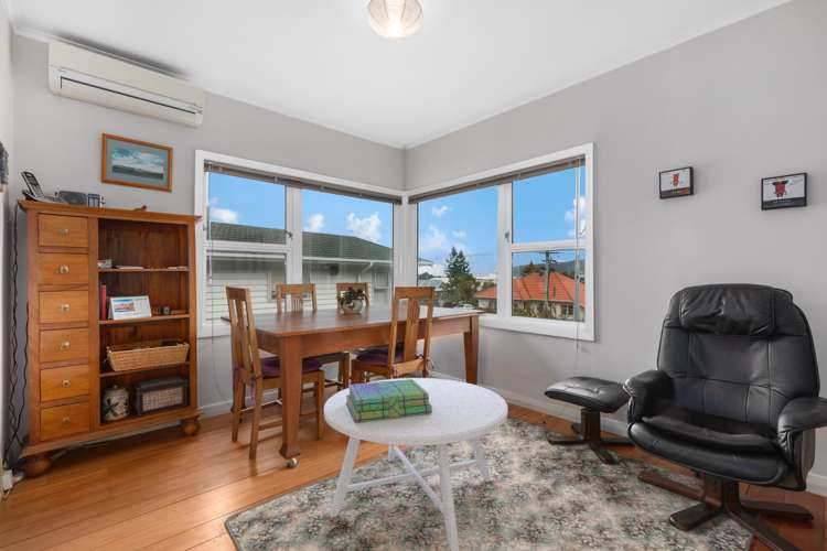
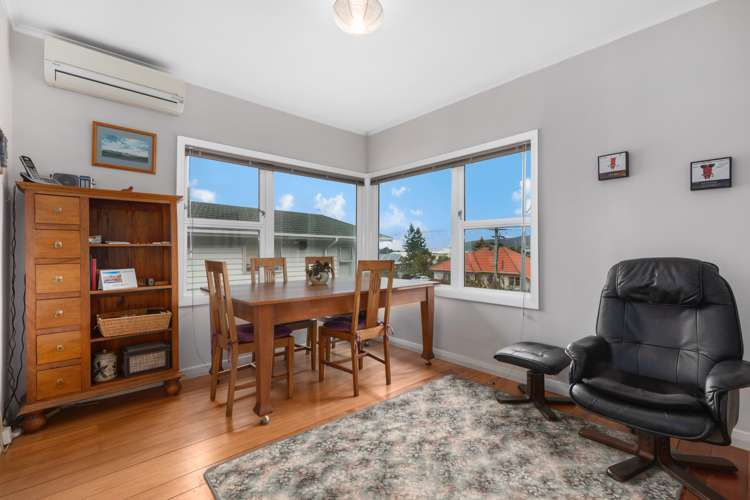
- stack of books [346,379,432,423]
- coffee table [323,377,508,551]
